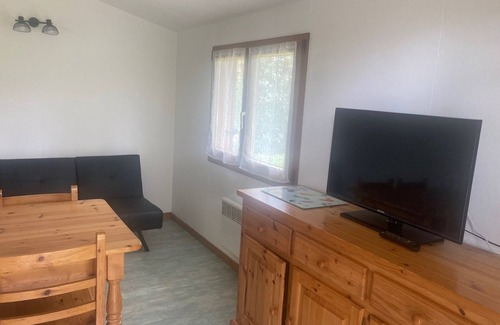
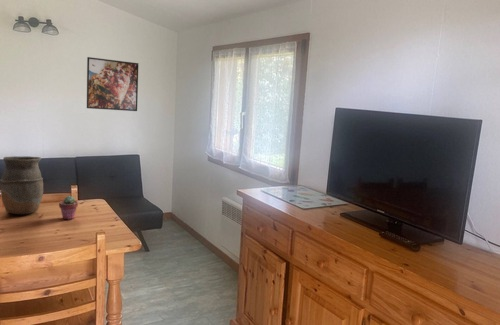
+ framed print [86,56,139,112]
+ potted succulent [58,195,79,220]
+ vase [0,155,44,215]
